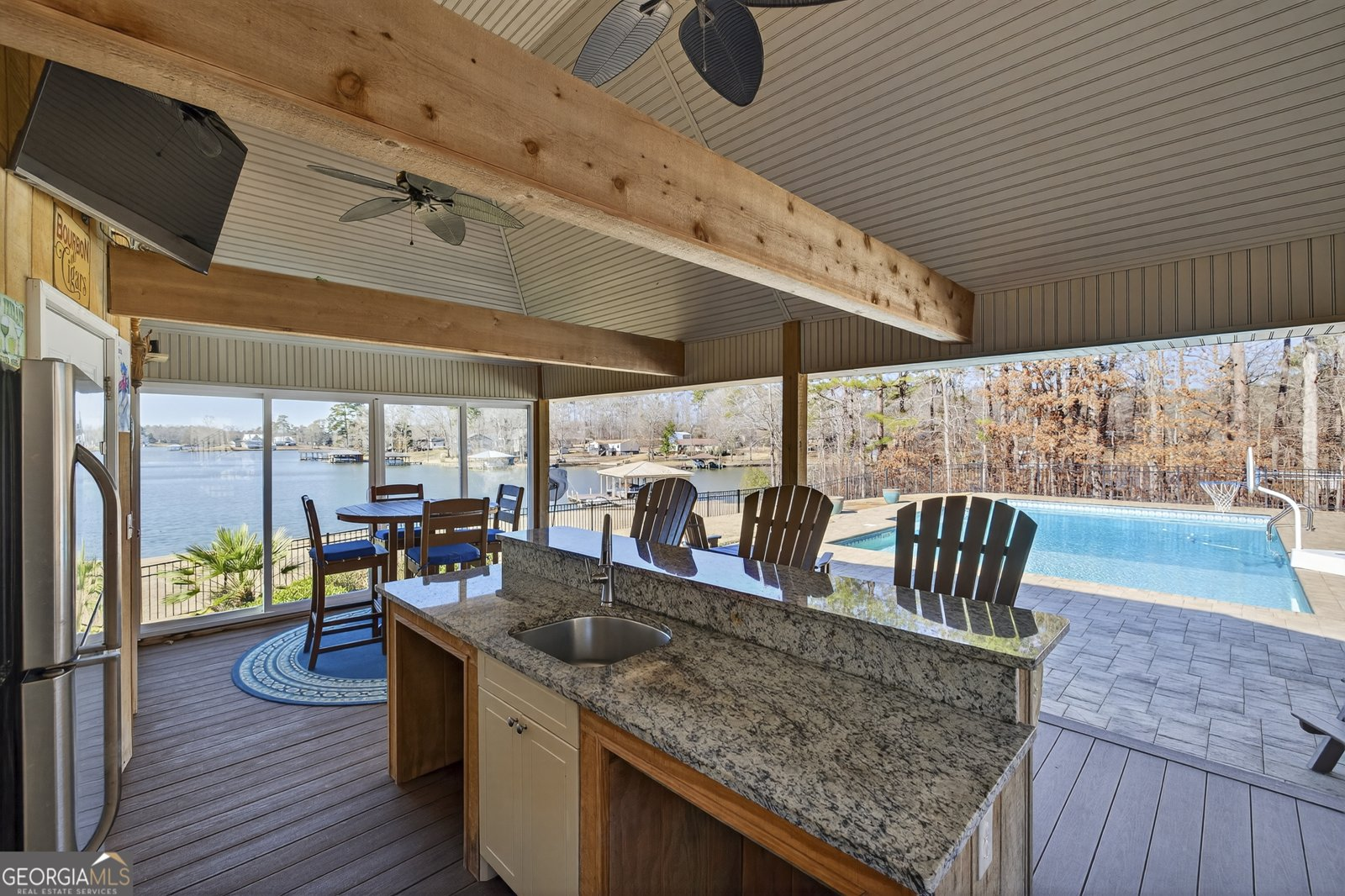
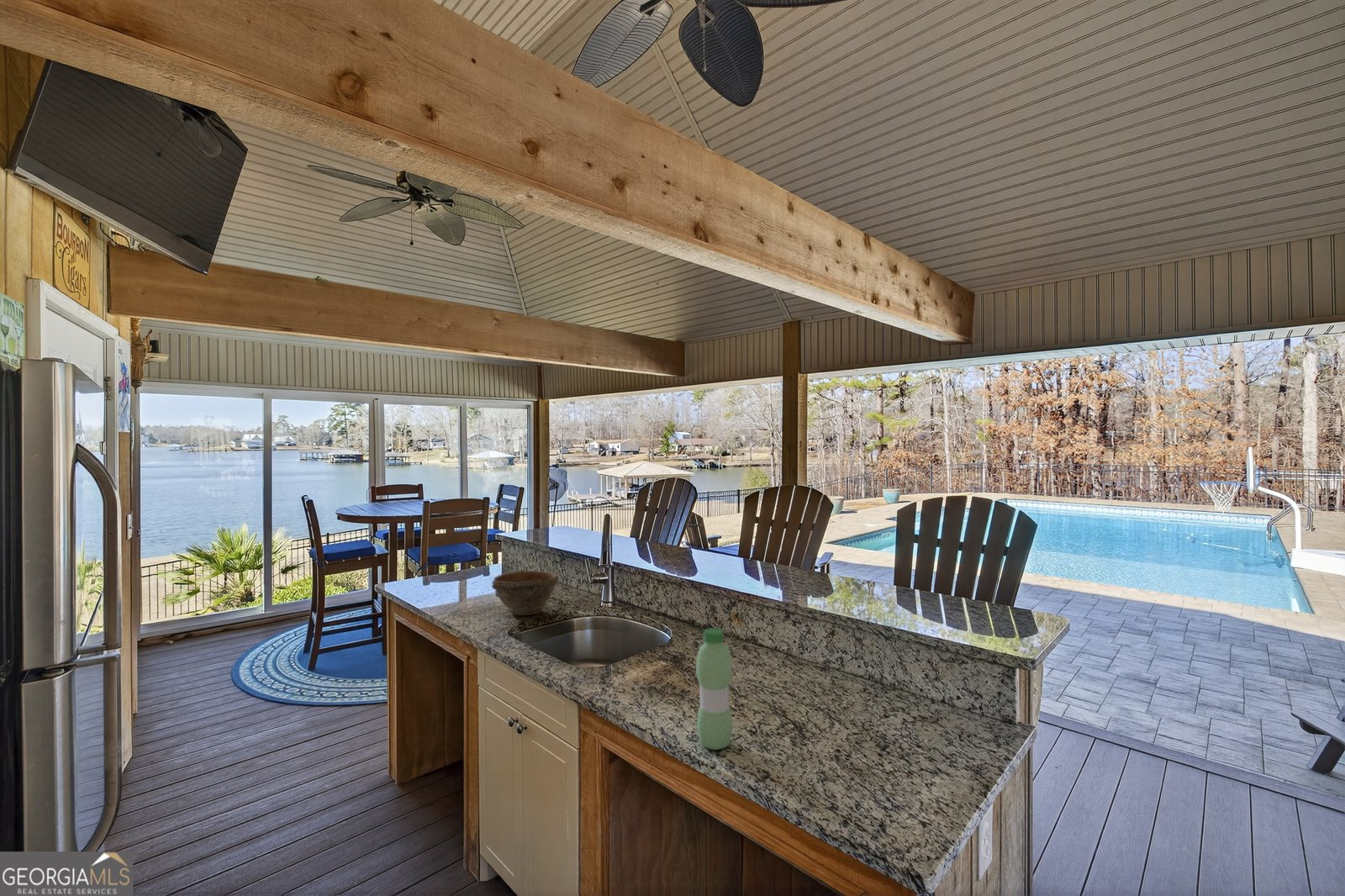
+ bowl [491,570,559,616]
+ water bottle [695,627,733,751]
